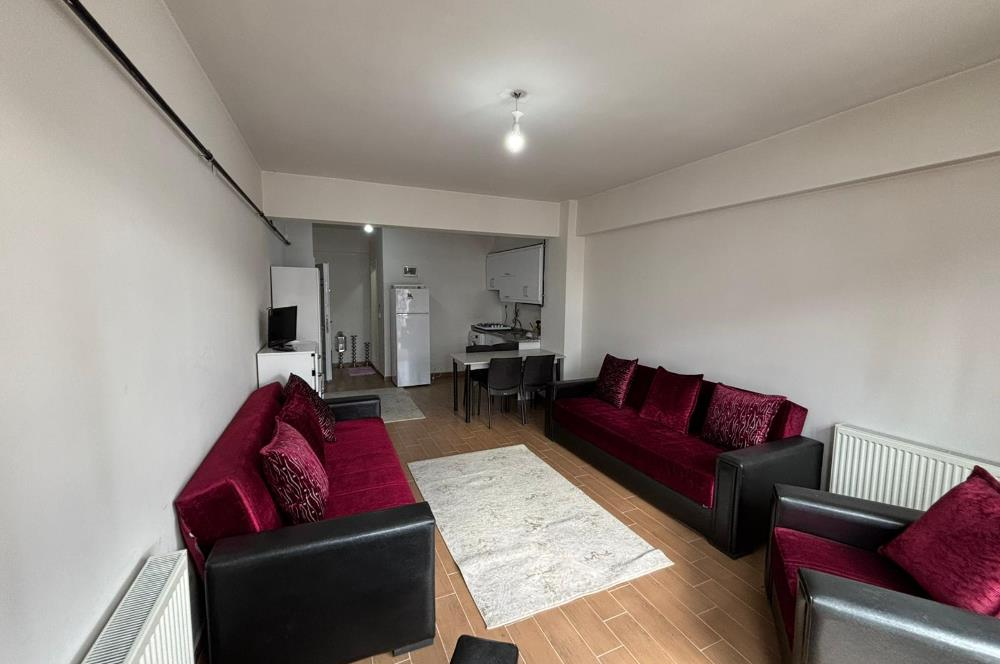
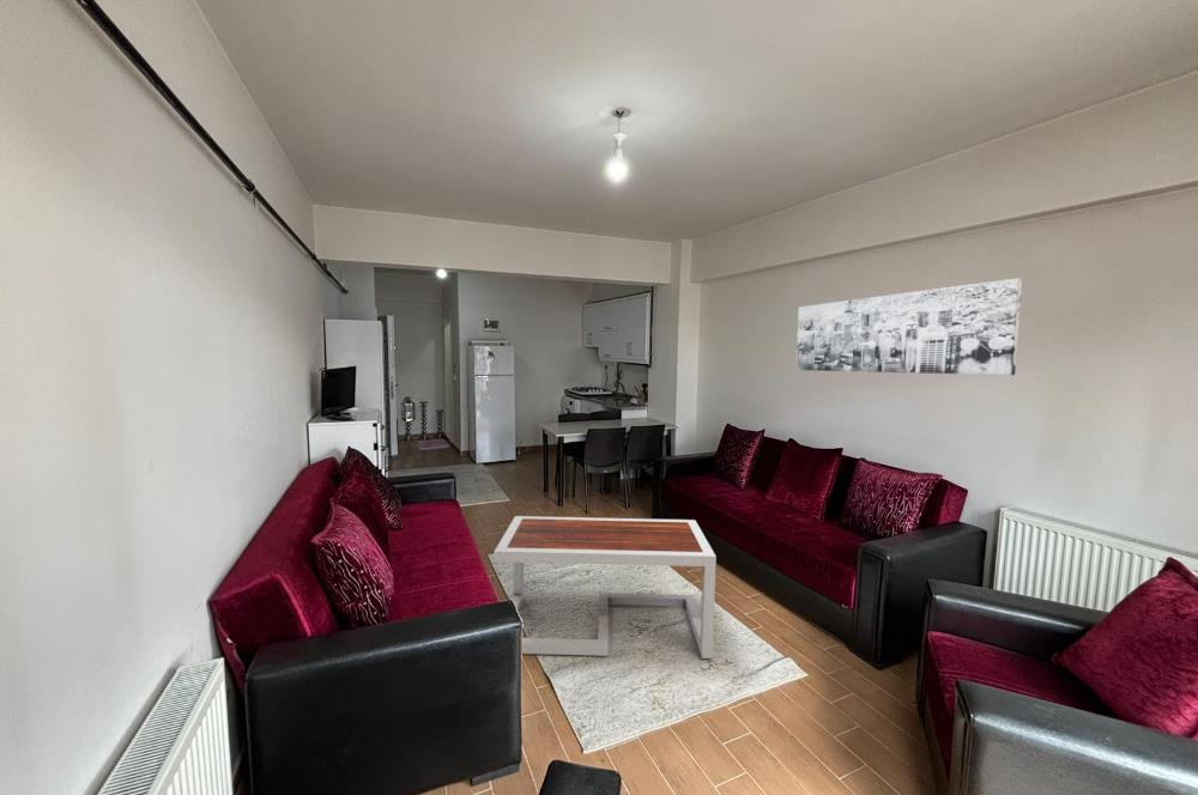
+ coffee table [494,515,718,660]
+ wall art [795,277,1023,376]
